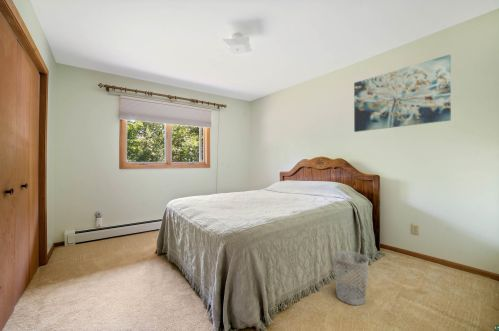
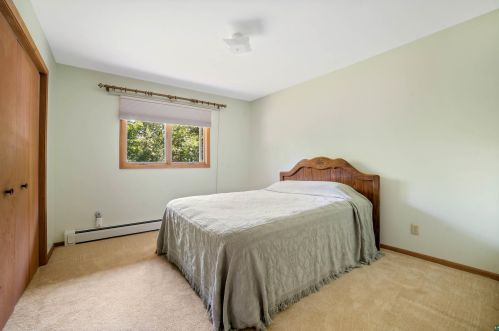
- wall art [353,54,452,133]
- wastebasket [332,250,370,306]
